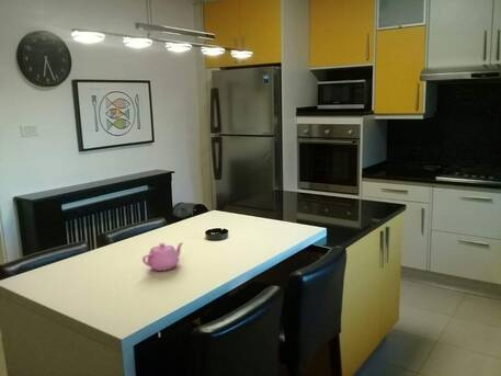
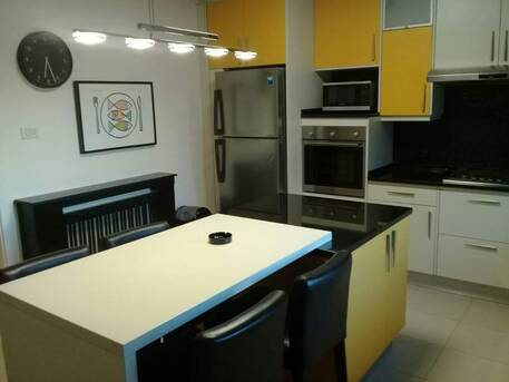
- teapot [141,241,184,272]
